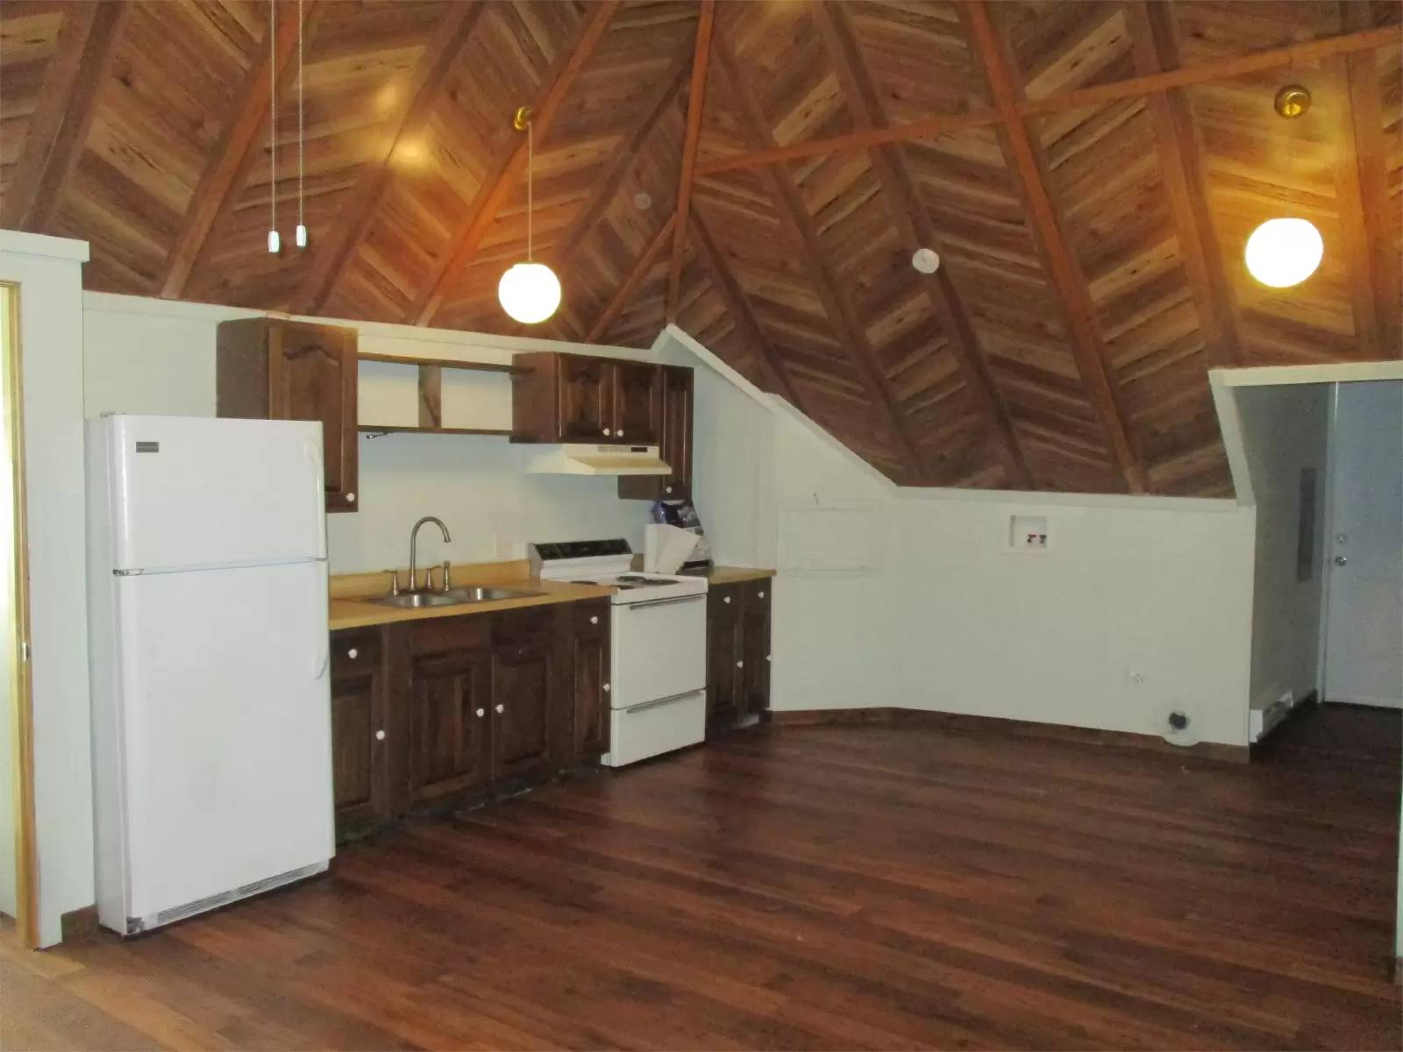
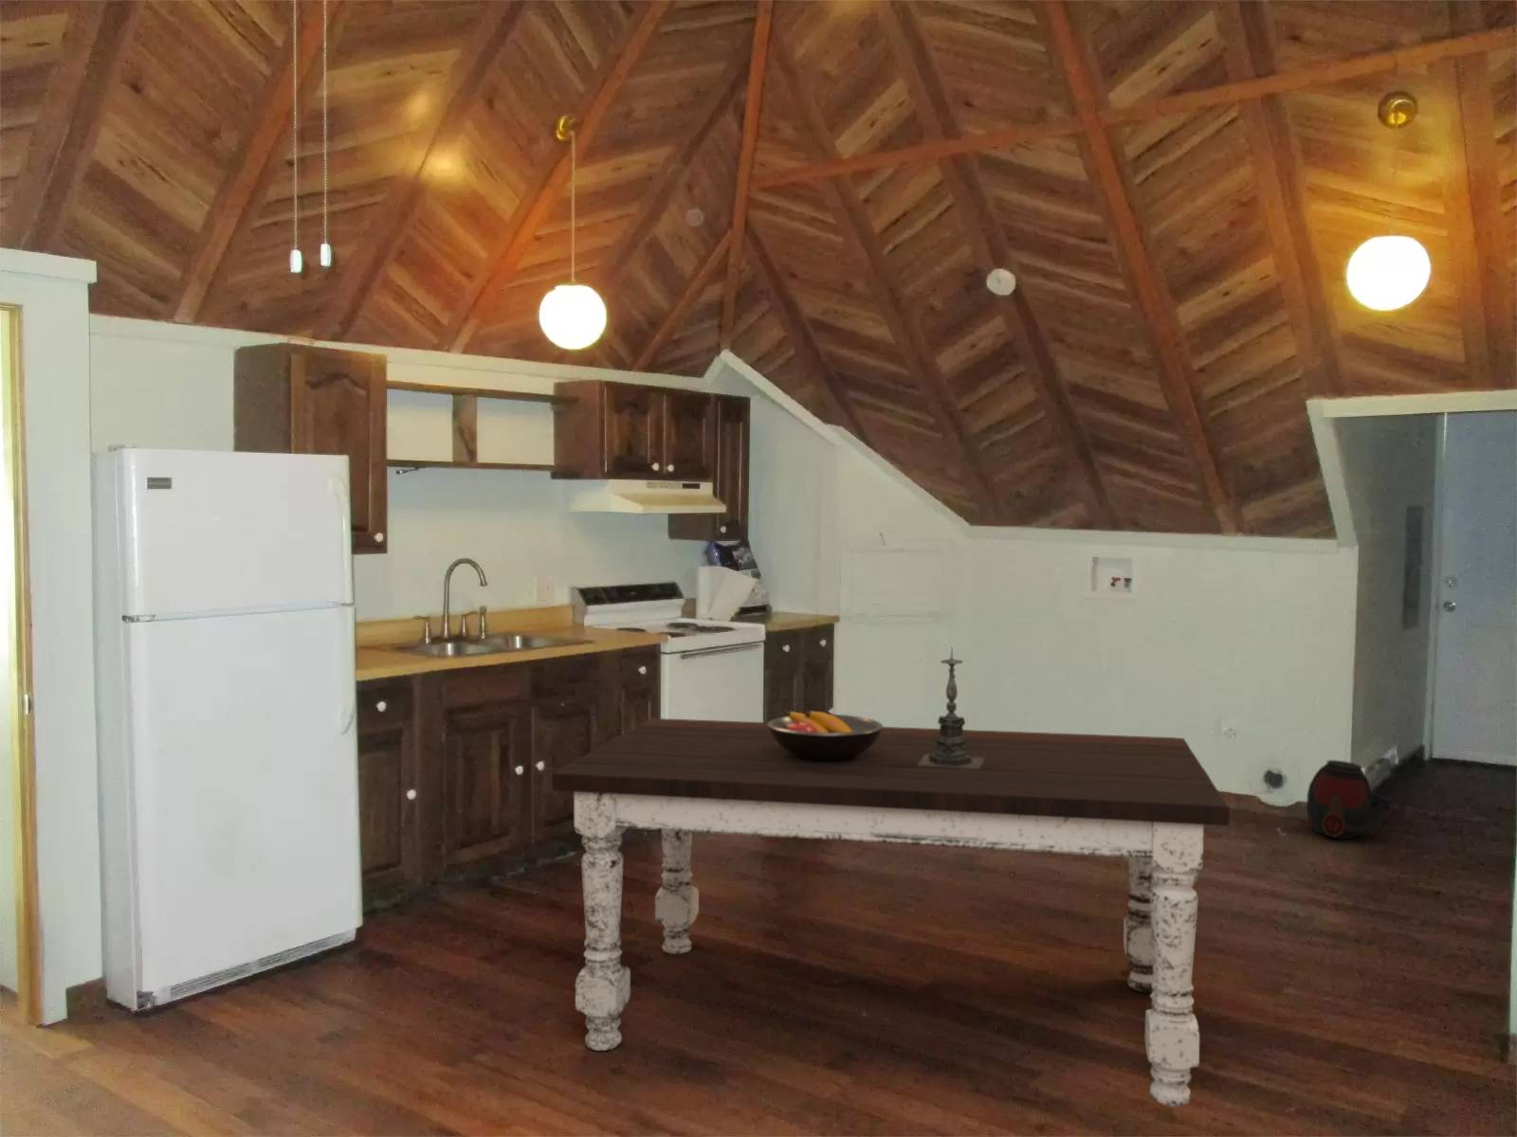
+ helmet [1306,758,1392,840]
+ candle holder [917,649,984,769]
+ fruit bowl [767,709,884,761]
+ dining table [551,718,1230,1107]
